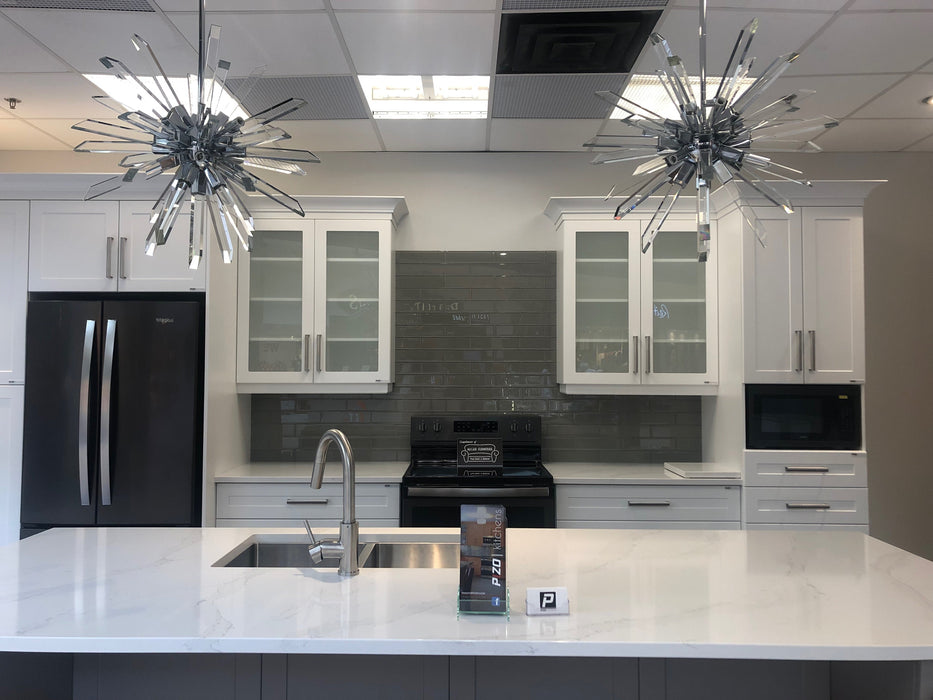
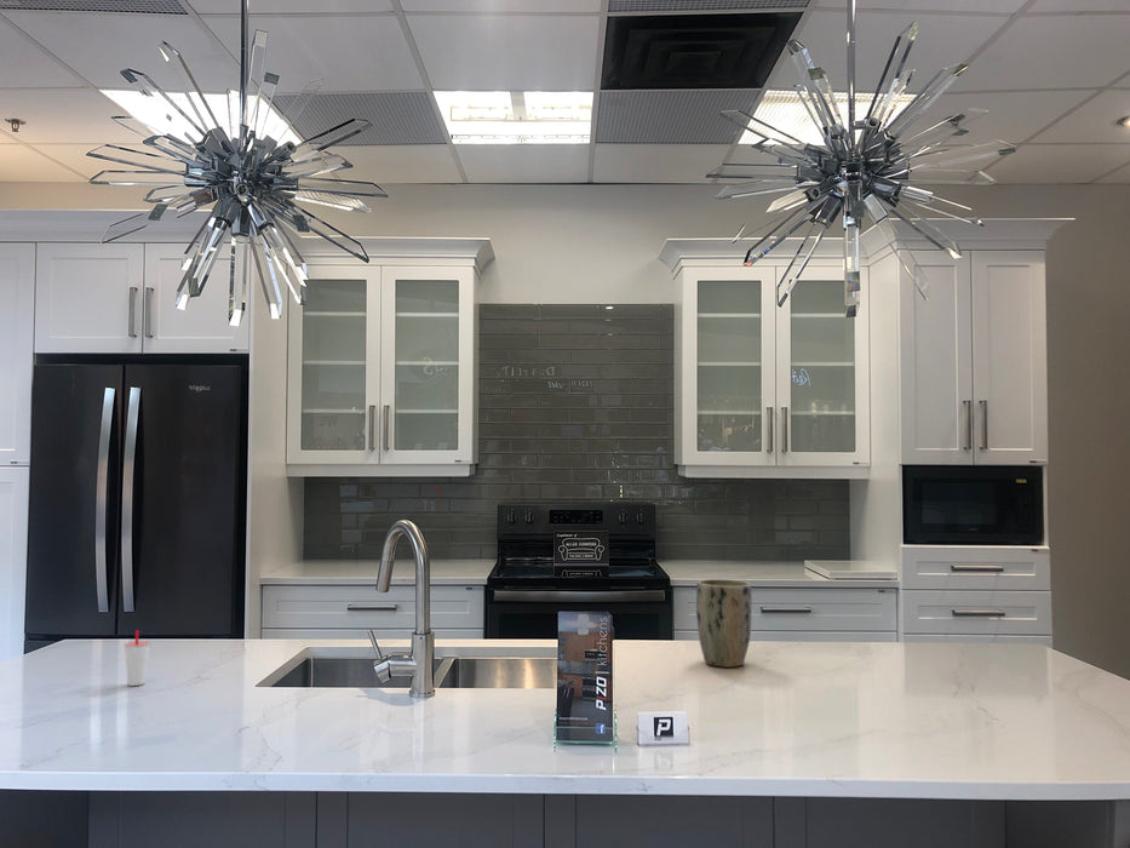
+ plant pot [695,578,752,669]
+ cup [124,629,151,687]
